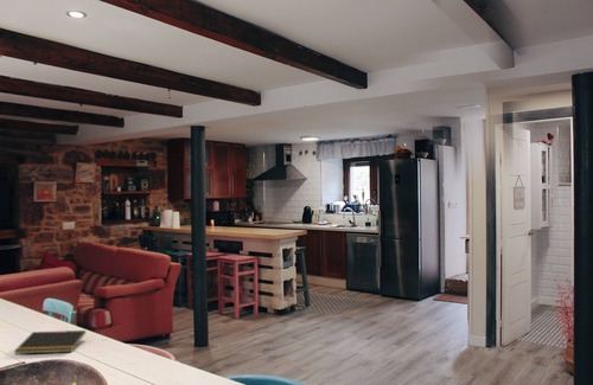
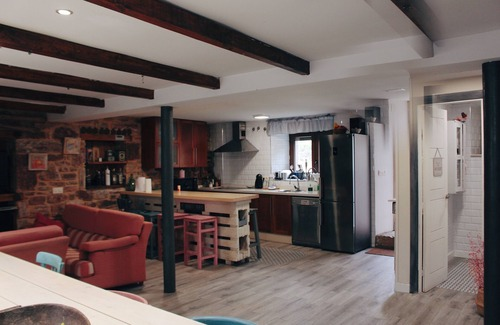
- notepad [13,329,87,355]
